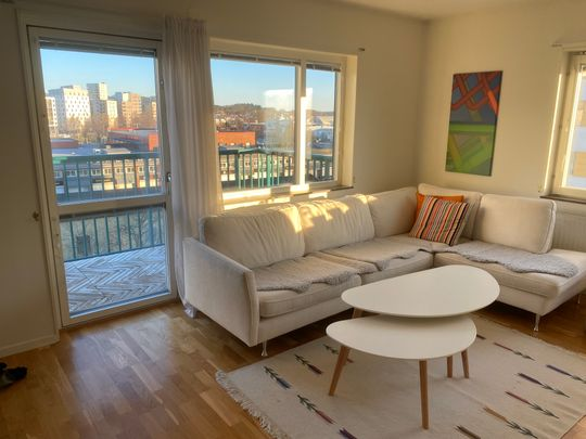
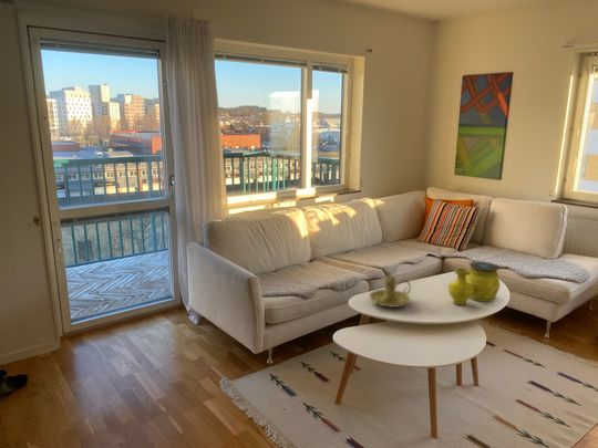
+ candle holder [368,274,412,309]
+ decorative vase [447,261,502,306]
